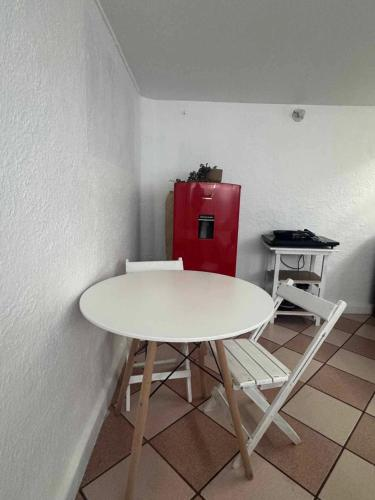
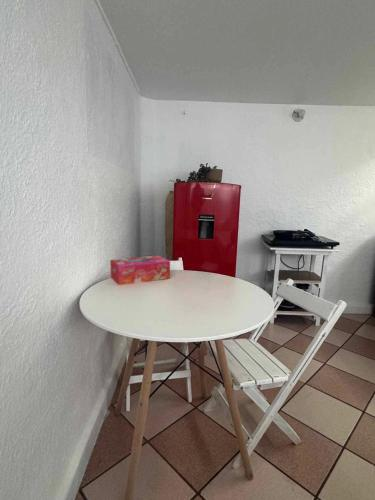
+ tissue box [109,254,171,286]
